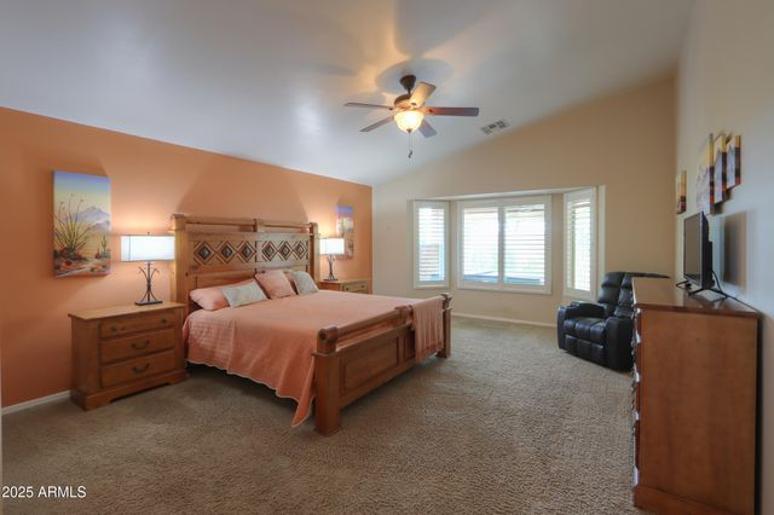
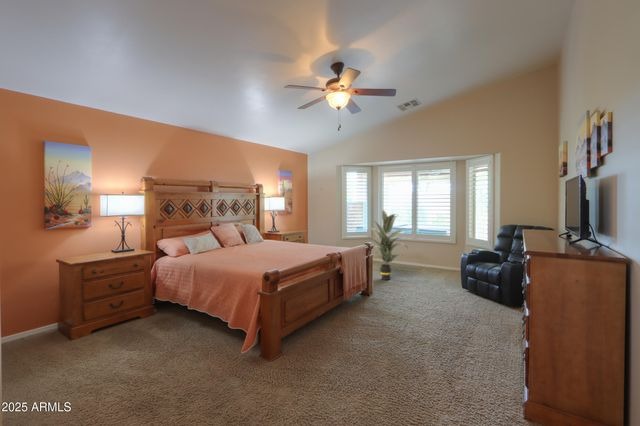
+ indoor plant [365,209,411,281]
